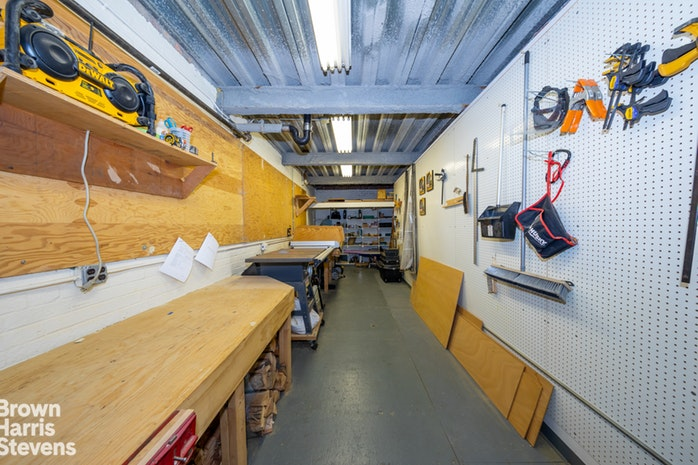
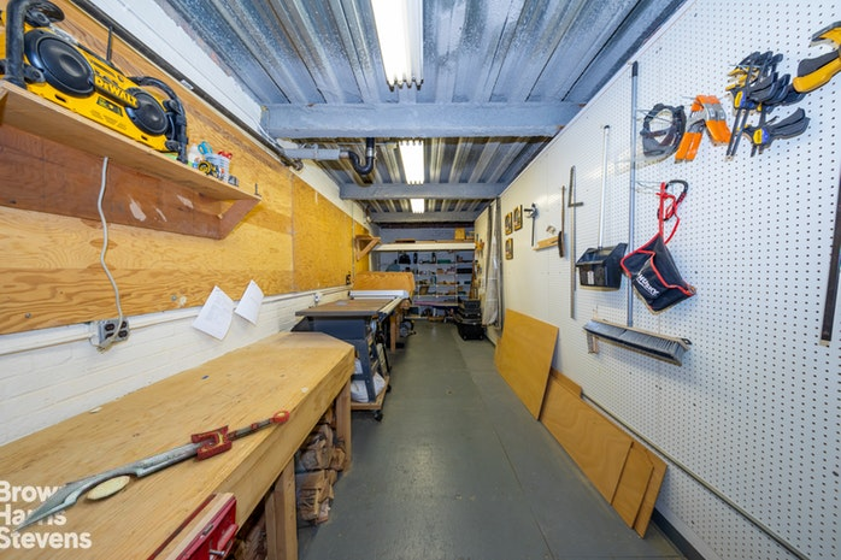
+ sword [11,409,290,535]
